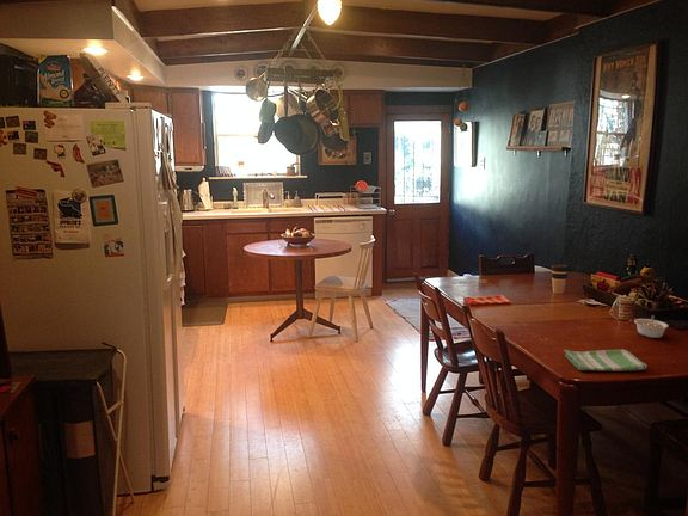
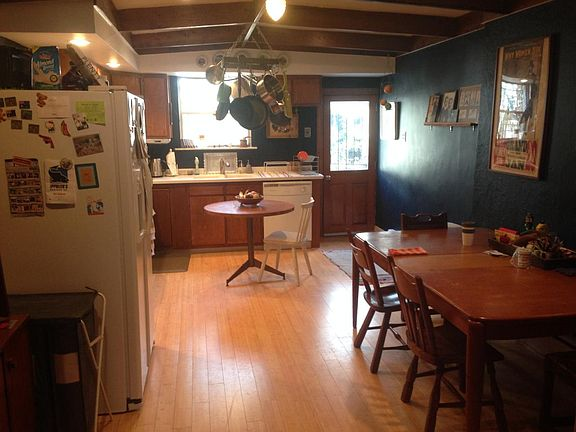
- legume [633,314,670,339]
- dish towel [563,349,649,373]
